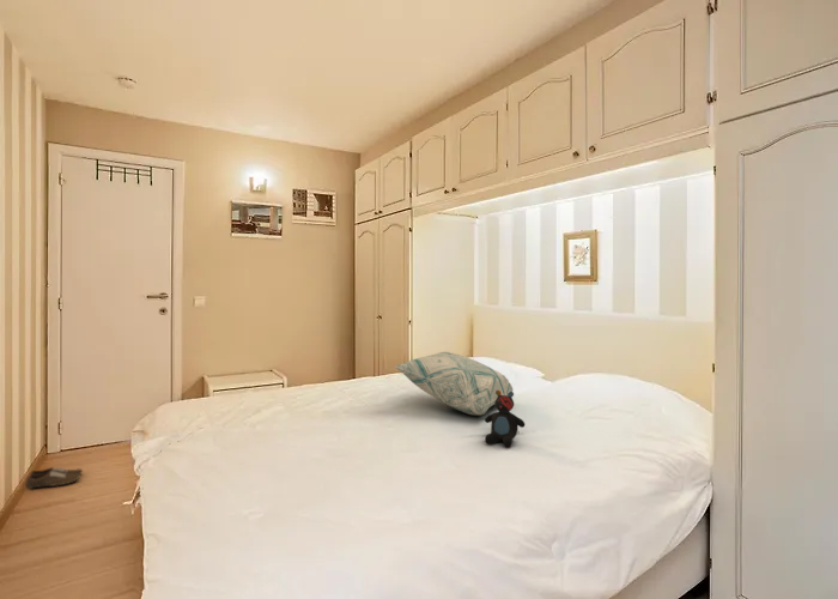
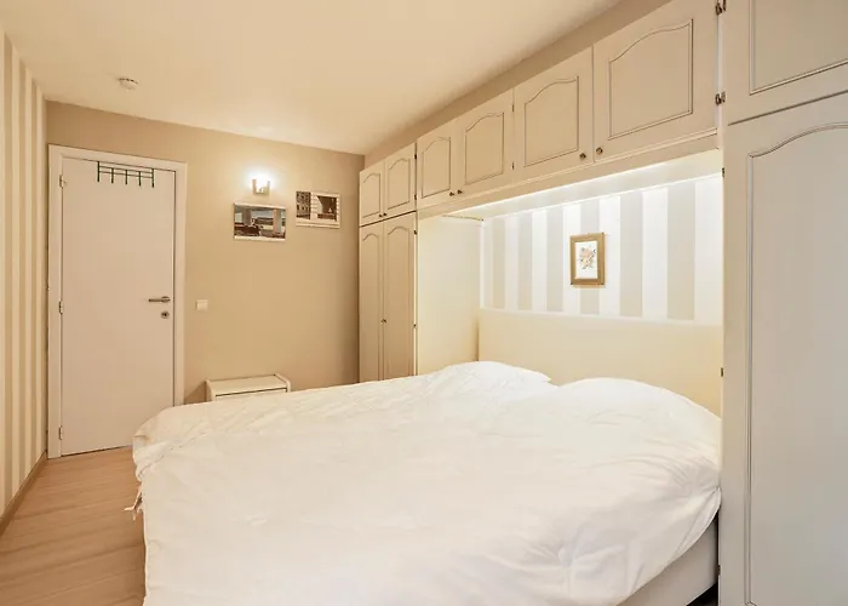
- teddy bear [484,391,527,448]
- decorative pillow [394,351,515,416]
- shoe [24,466,84,490]
